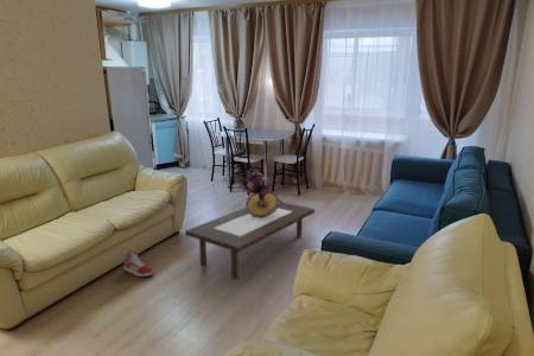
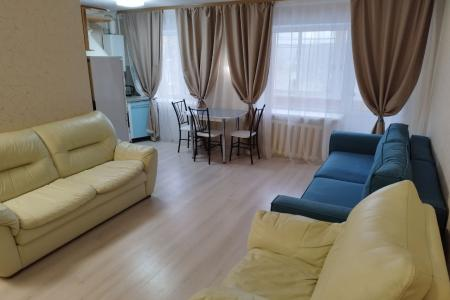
- sneaker [122,248,155,278]
- coffee table [184,202,316,280]
- bouquet [239,170,285,218]
